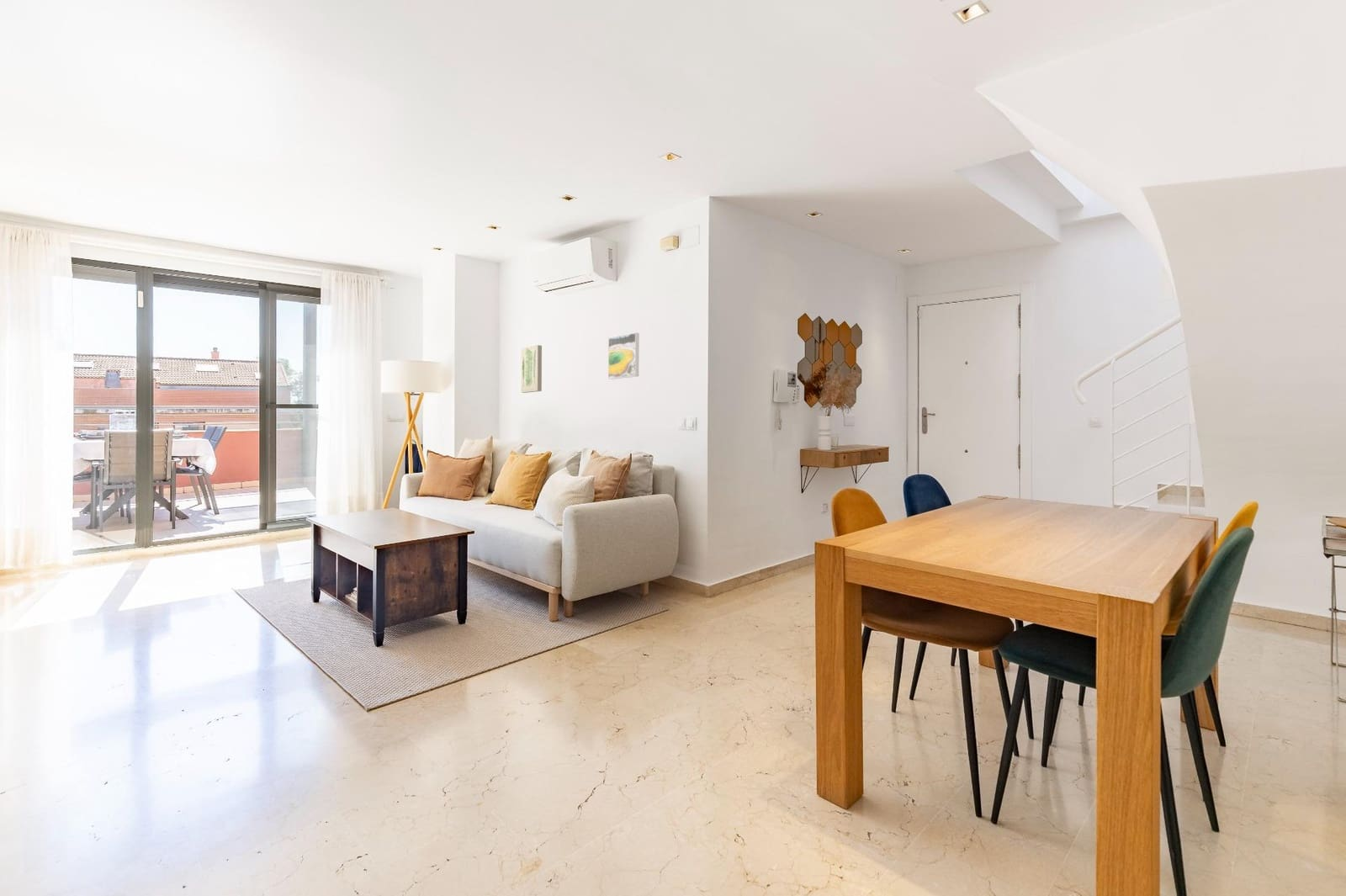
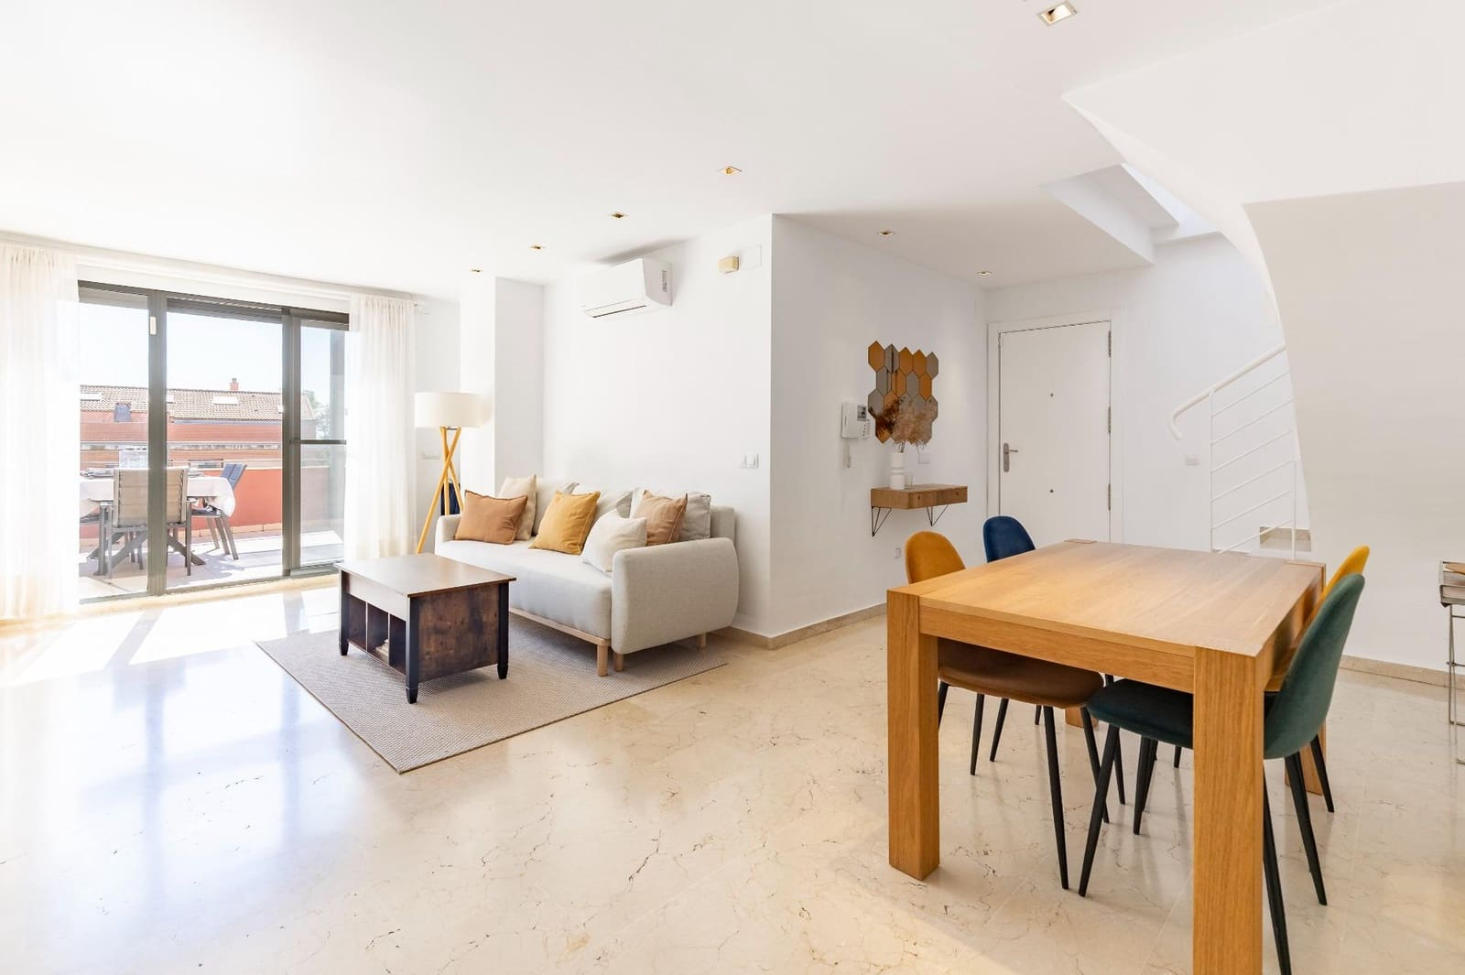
- wall art [520,344,543,394]
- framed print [607,331,639,380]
